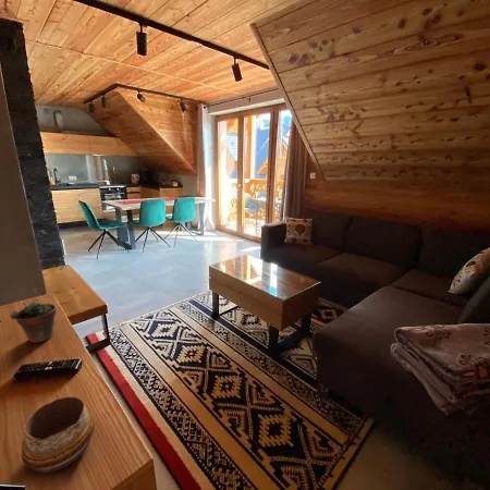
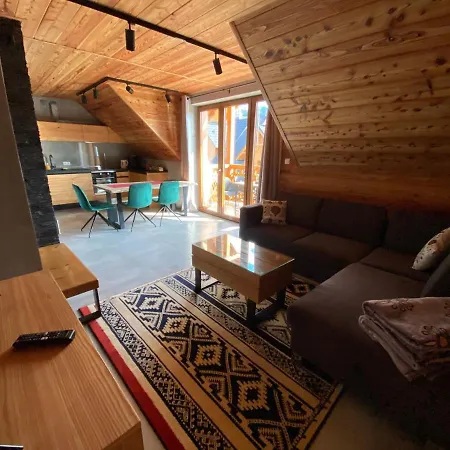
- decorative bowl [21,395,96,474]
- succulent plant [9,287,58,344]
